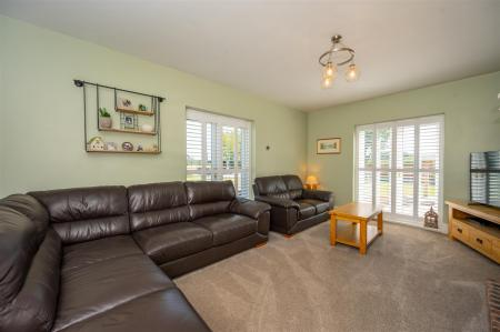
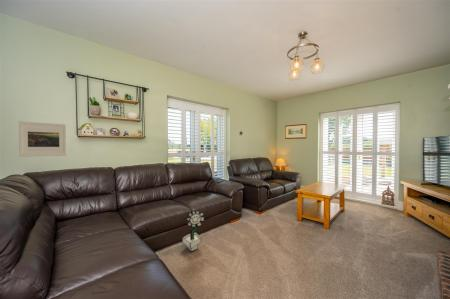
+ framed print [18,121,68,158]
+ decorative plant [181,209,206,253]
